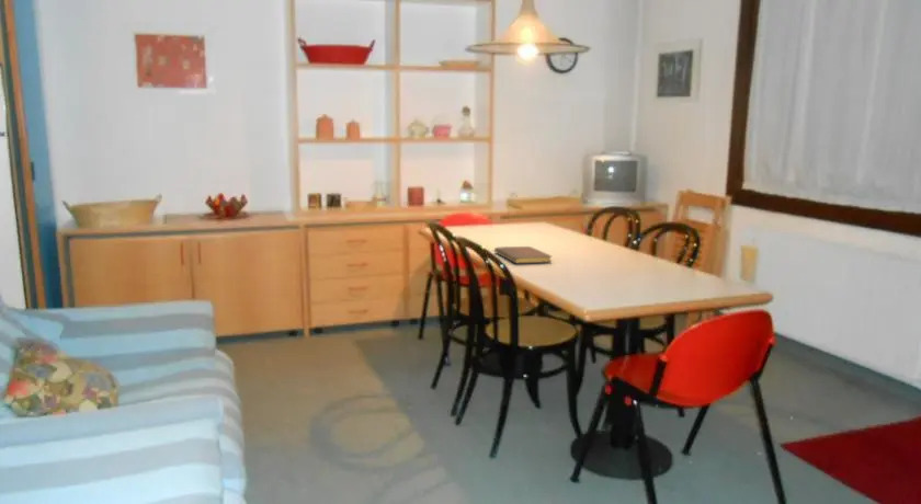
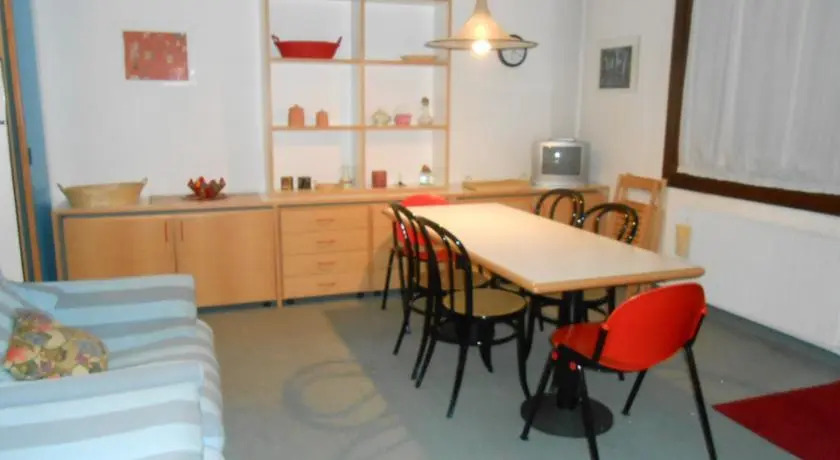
- notebook [493,245,553,265]
